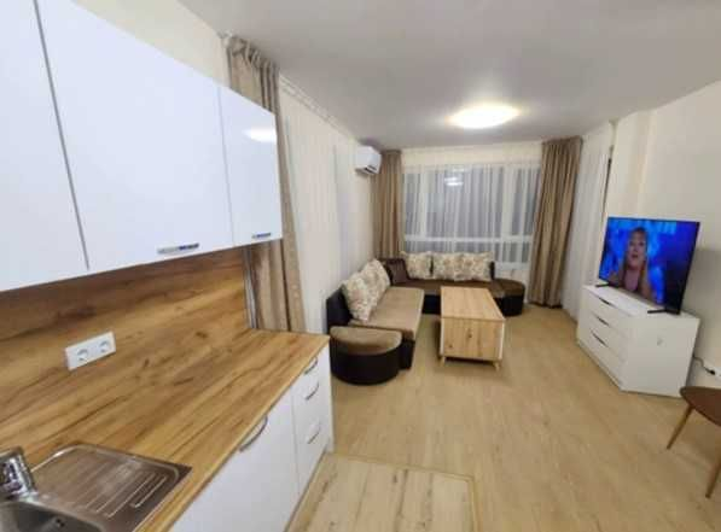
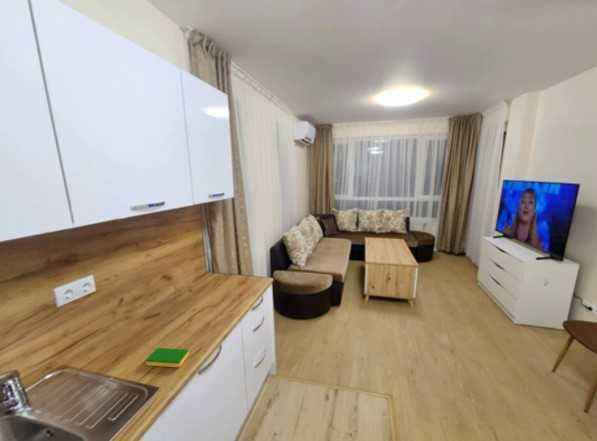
+ dish sponge [145,347,190,368]
